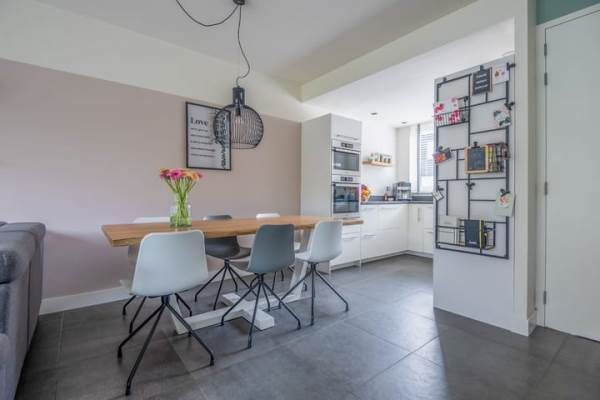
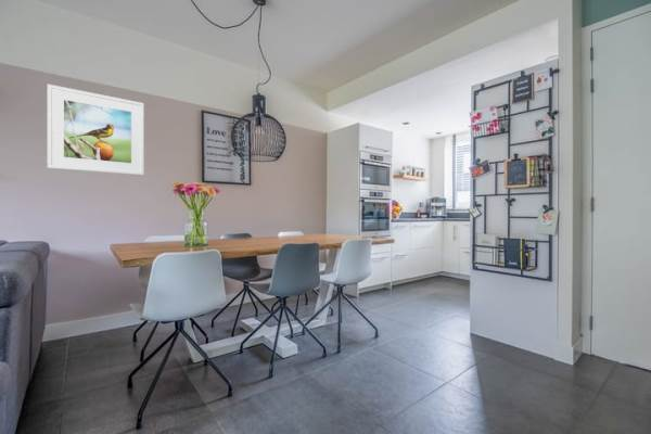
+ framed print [47,84,145,176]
